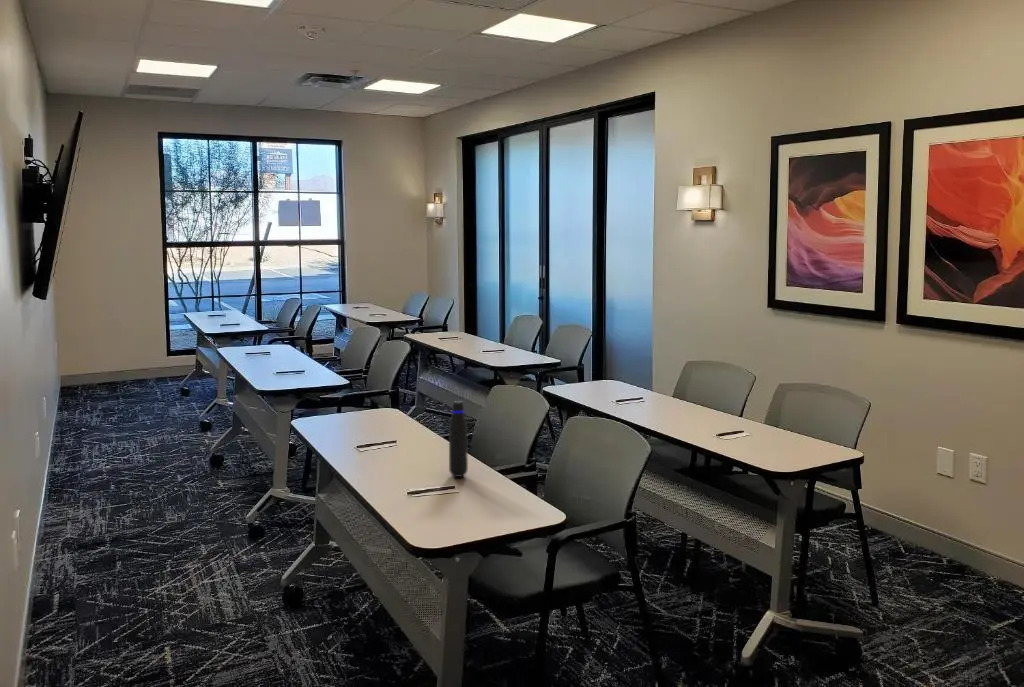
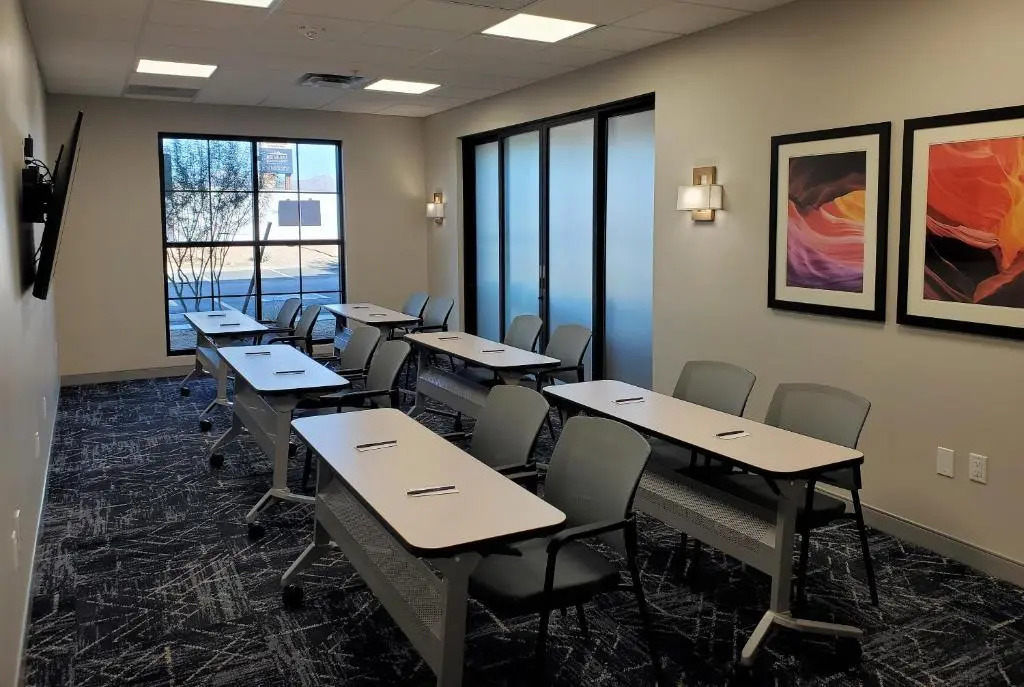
- water bottle [448,400,469,478]
